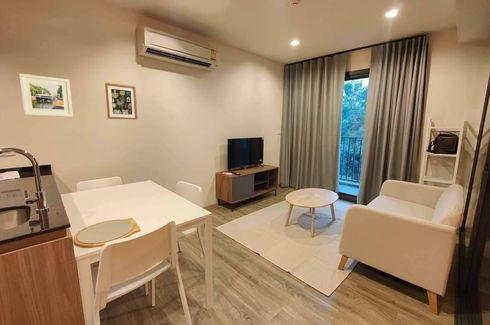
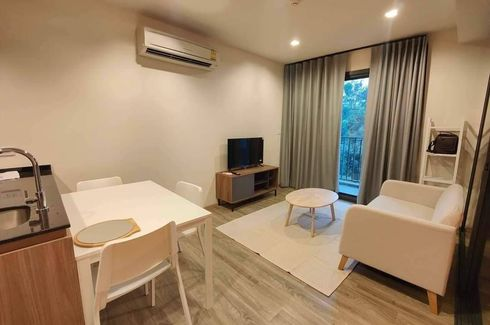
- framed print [18,73,74,118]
- wall art [104,82,139,121]
